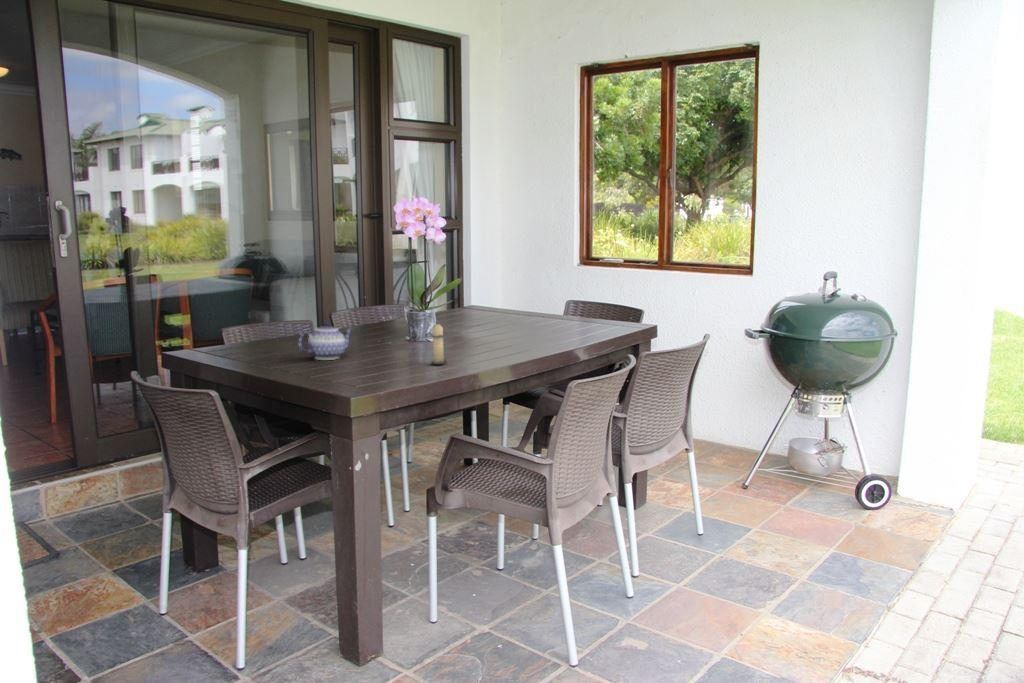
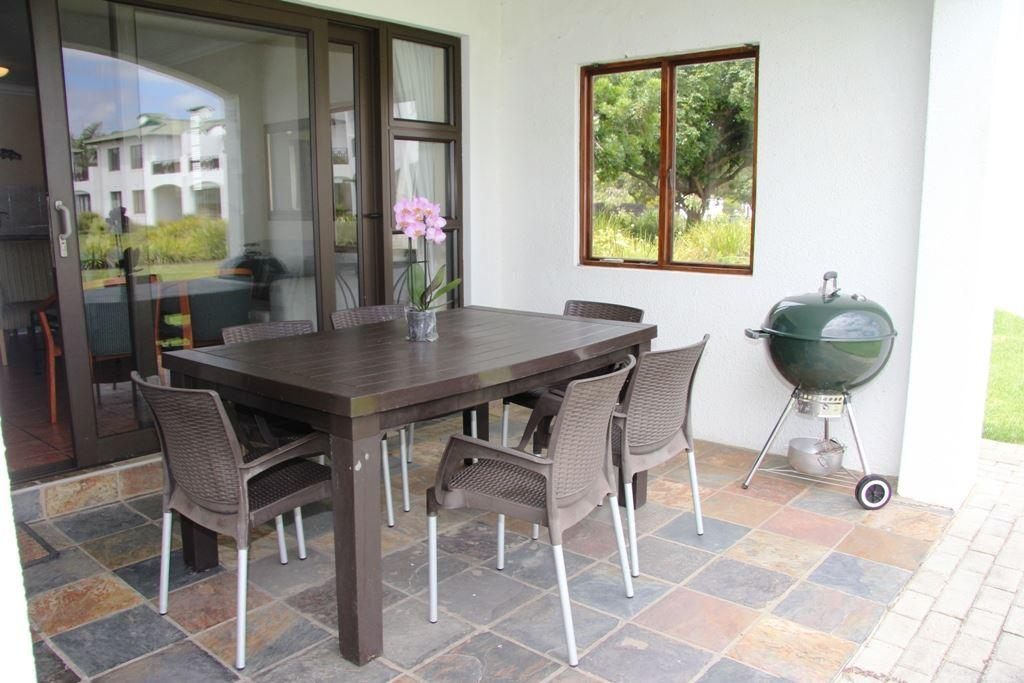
- candle [429,320,448,366]
- teapot [298,321,354,361]
